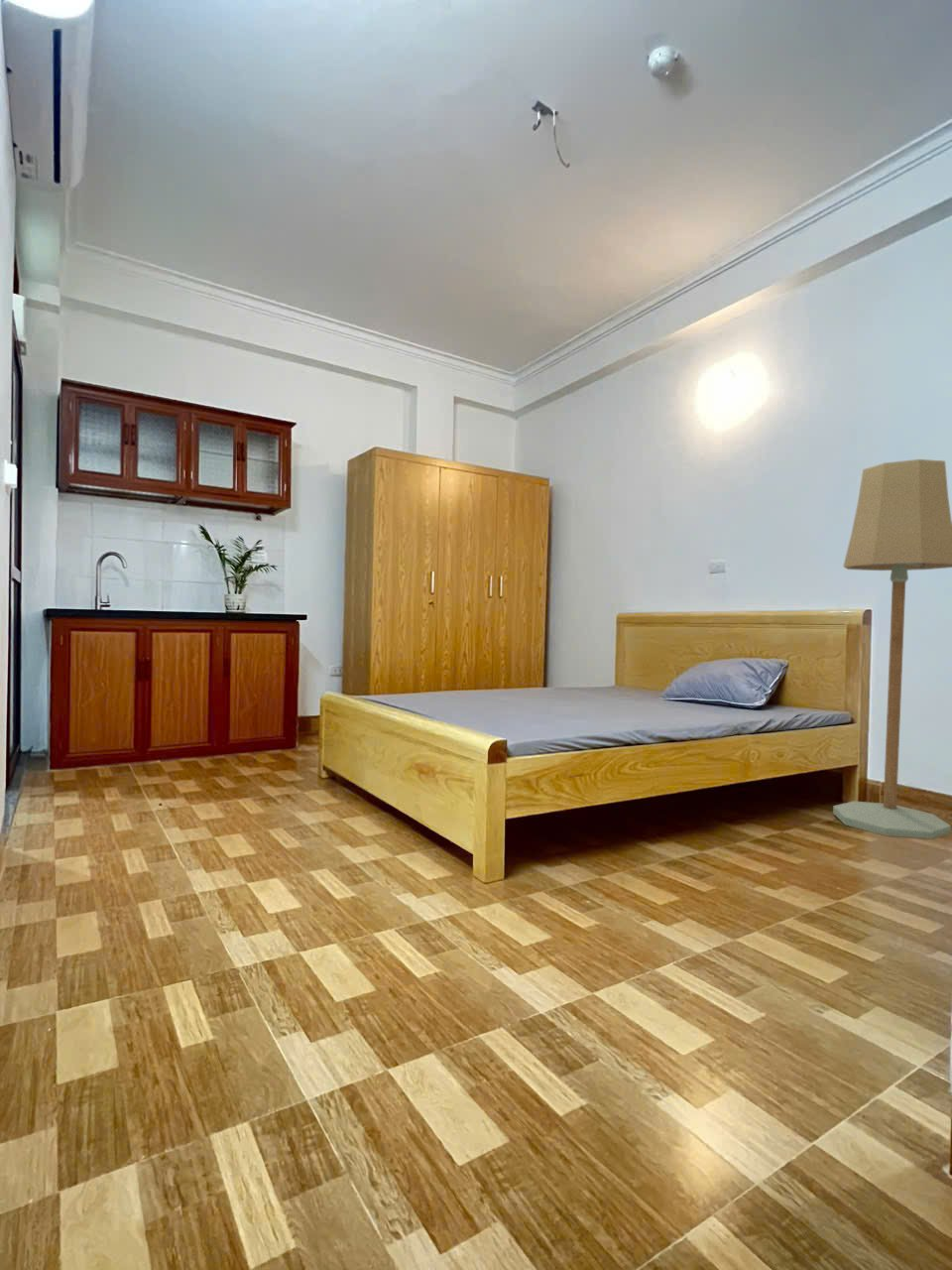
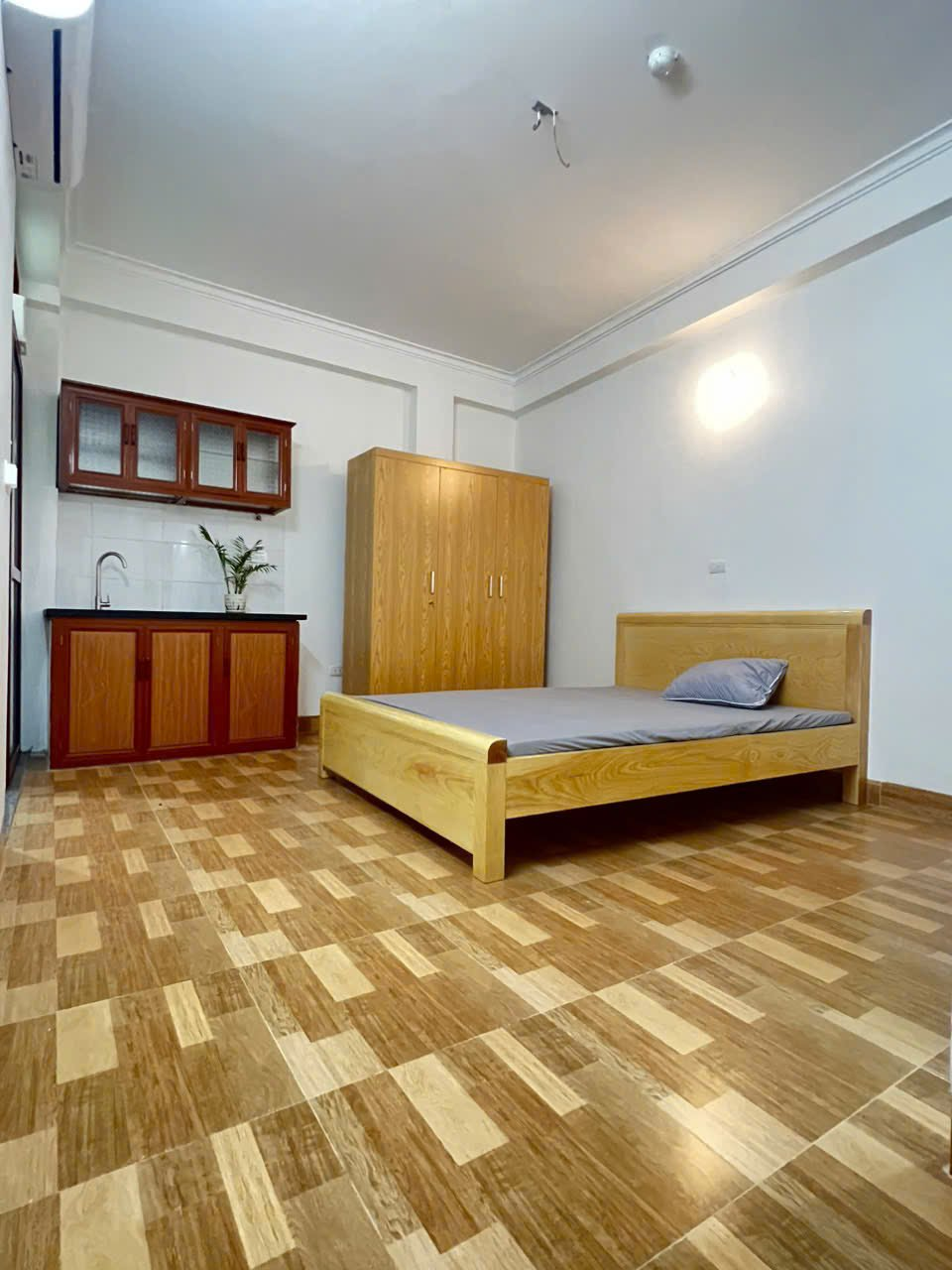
- floor lamp [832,458,952,840]
